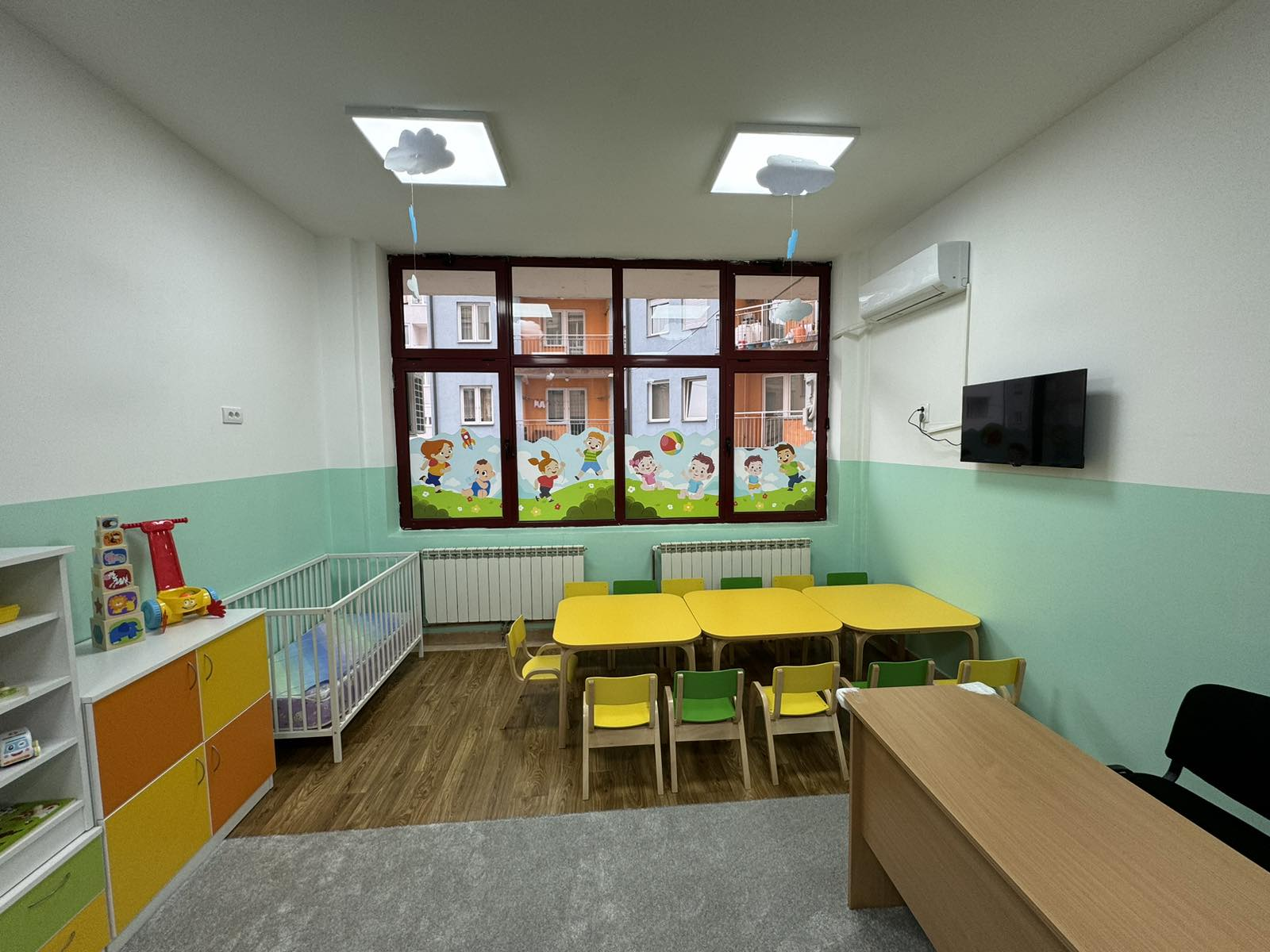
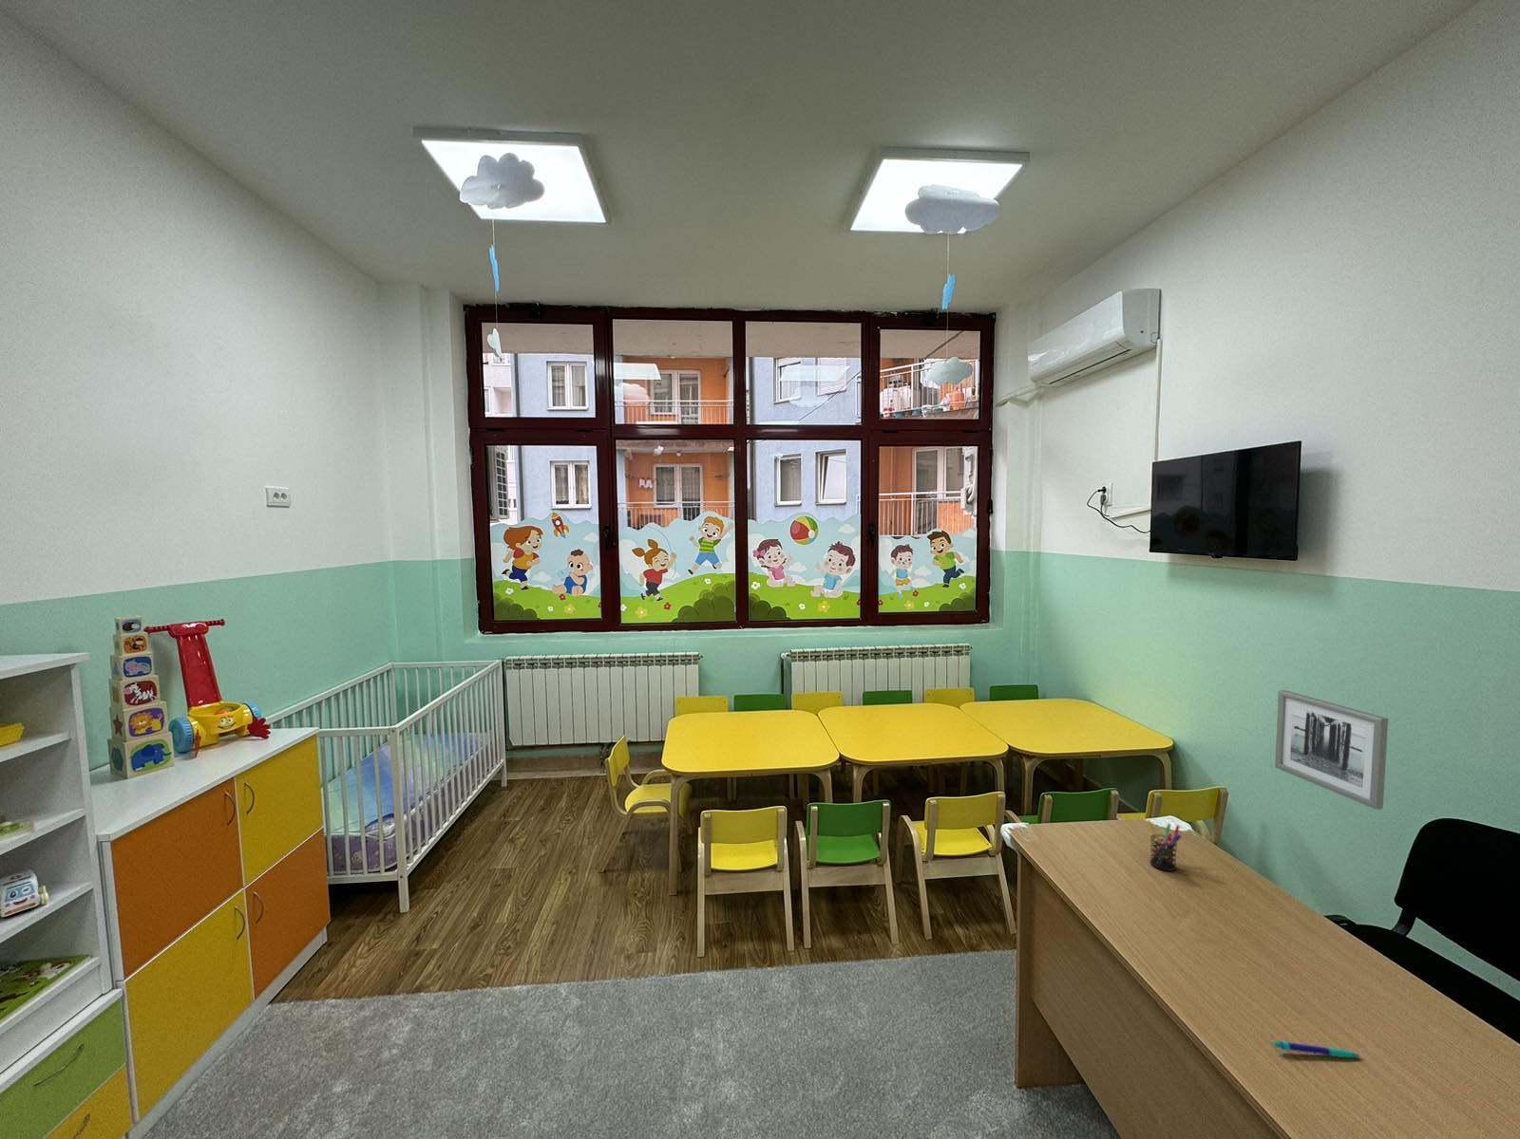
+ pen [1272,1040,1362,1059]
+ pen holder [1145,820,1181,872]
+ wall art [1273,689,1388,811]
